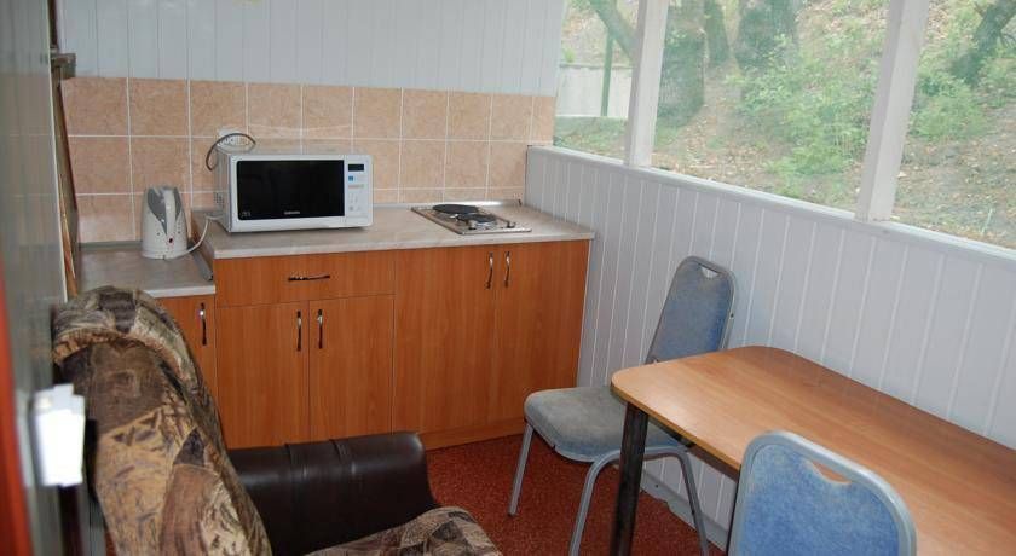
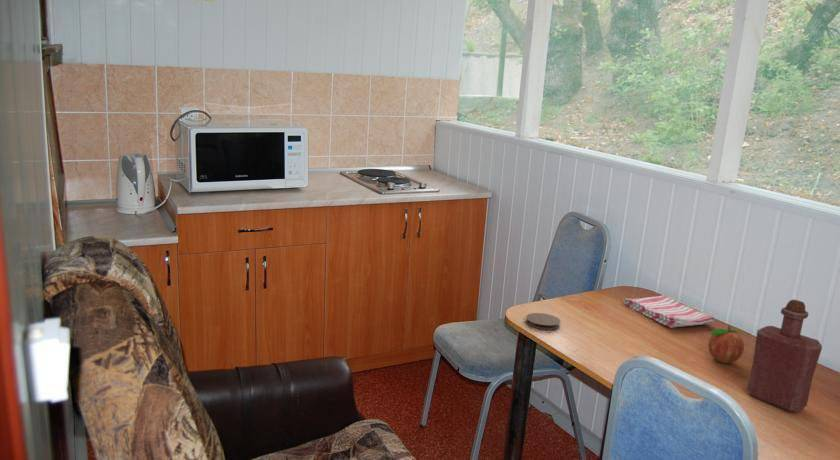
+ fruit [707,325,745,364]
+ dish towel [622,295,716,329]
+ bottle [746,299,823,413]
+ coaster [525,312,562,331]
